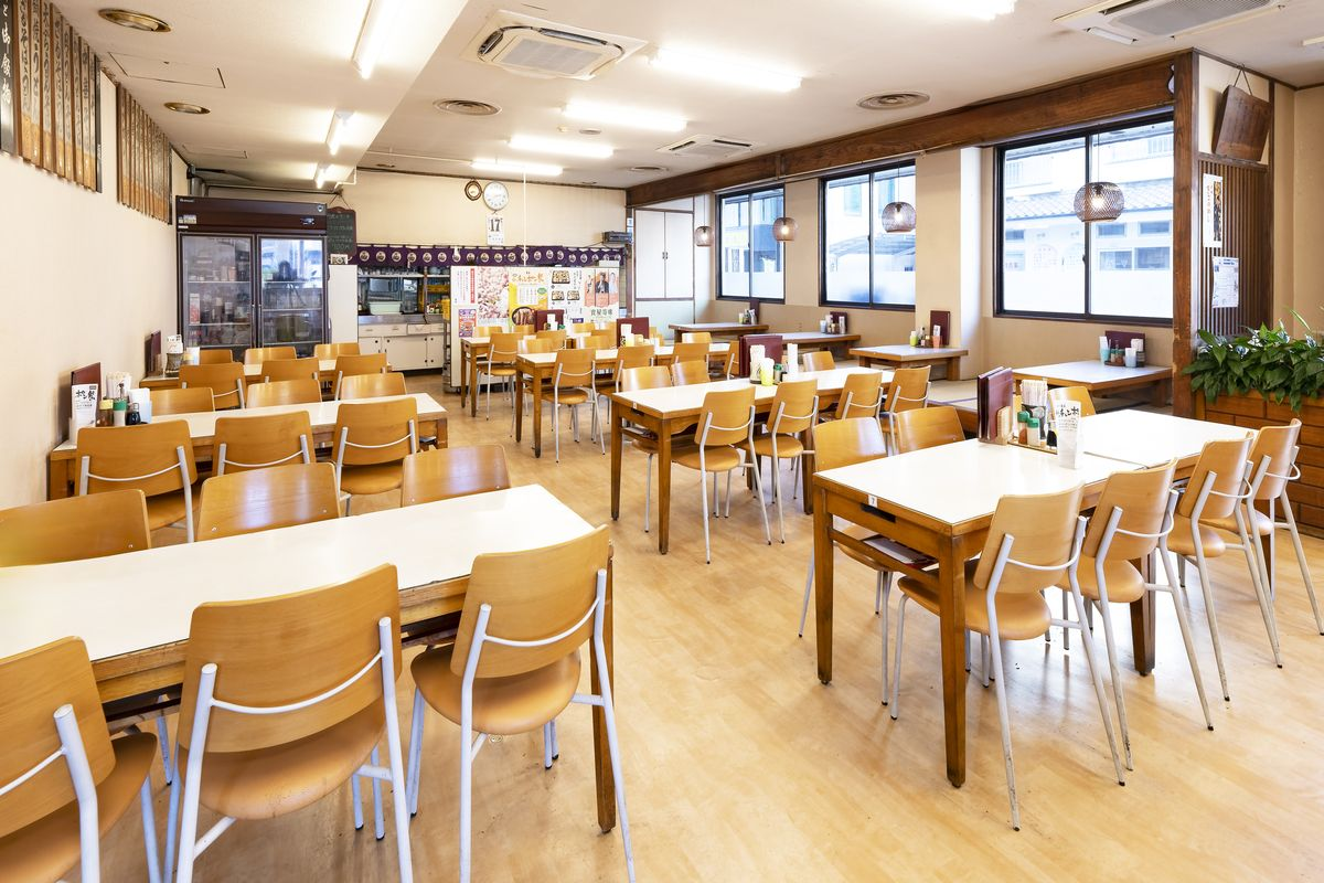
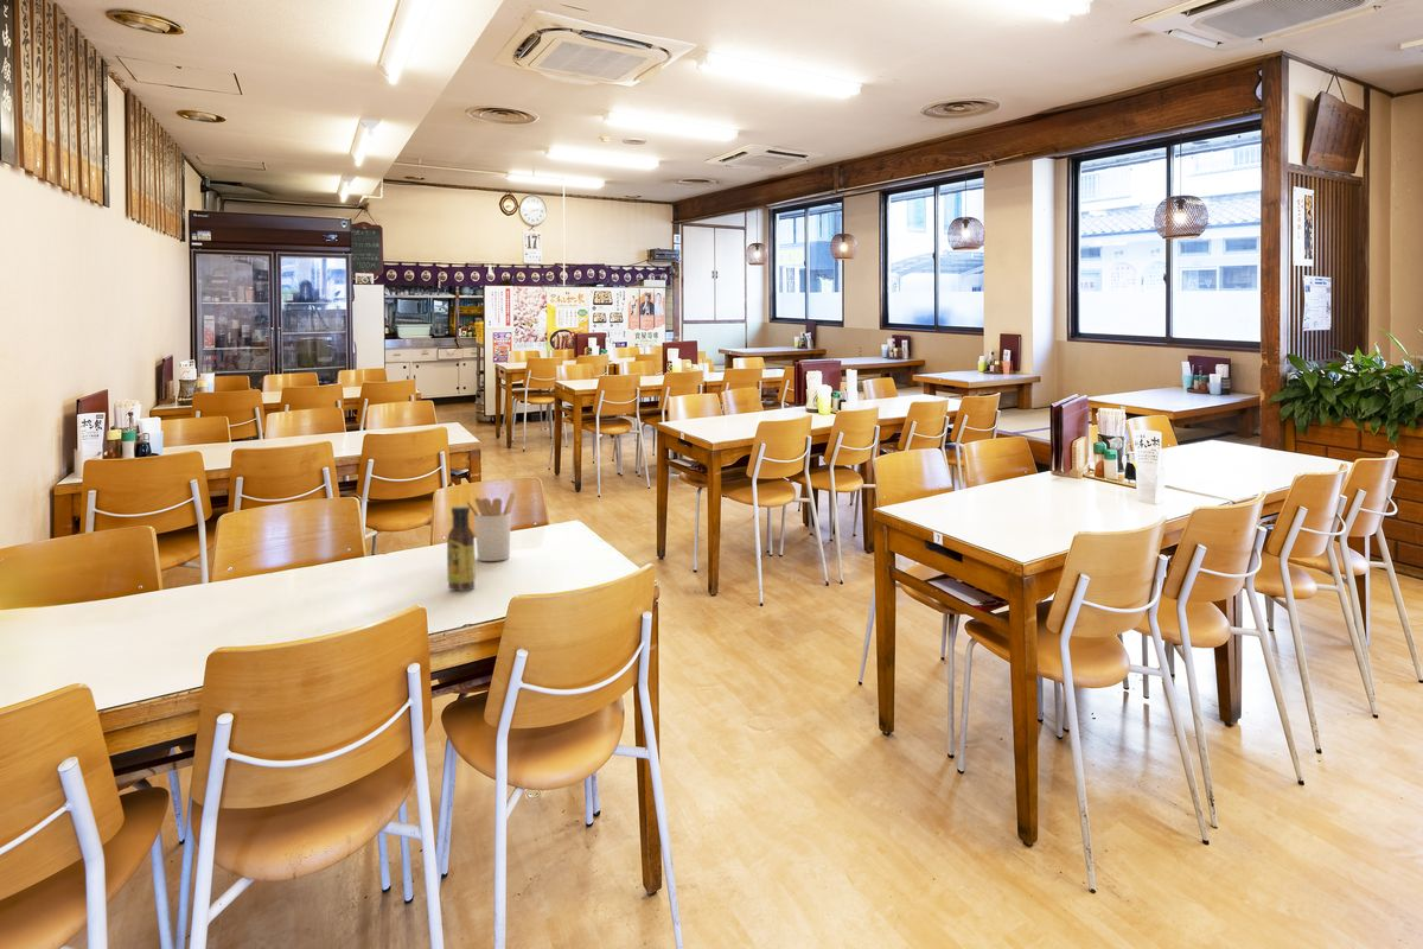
+ sauce bottle [446,505,477,592]
+ utensil holder [466,491,516,562]
